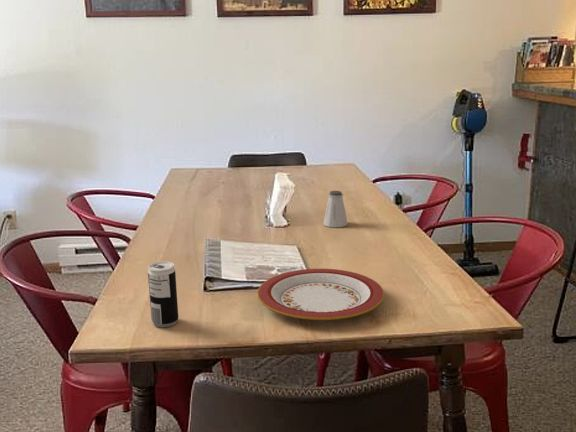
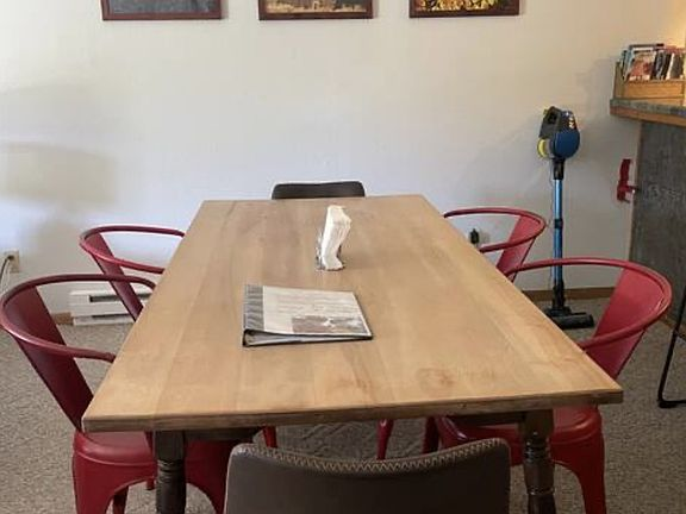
- plate [256,268,385,321]
- beverage can [147,261,179,328]
- saltshaker [322,190,348,228]
